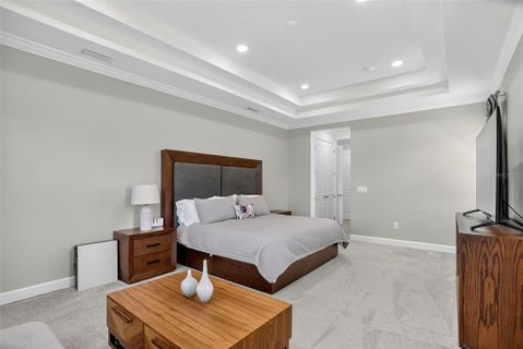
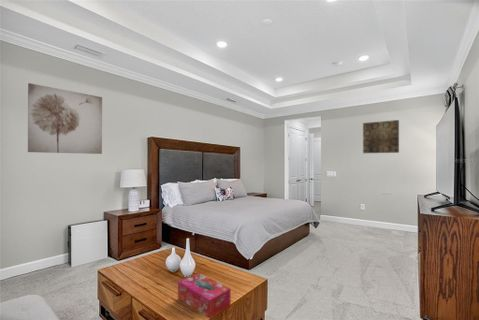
+ wall art [362,119,400,154]
+ wall art [27,82,103,155]
+ tissue box [177,272,232,320]
